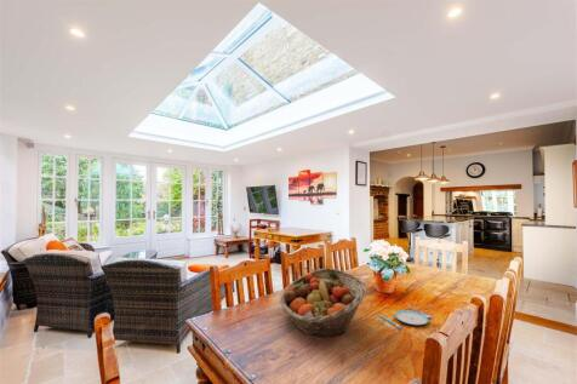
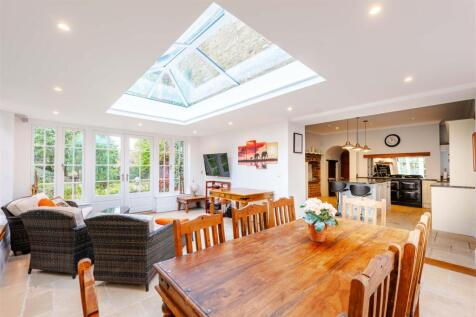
- plate [375,303,433,332]
- fruit basket [279,266,369,338]
